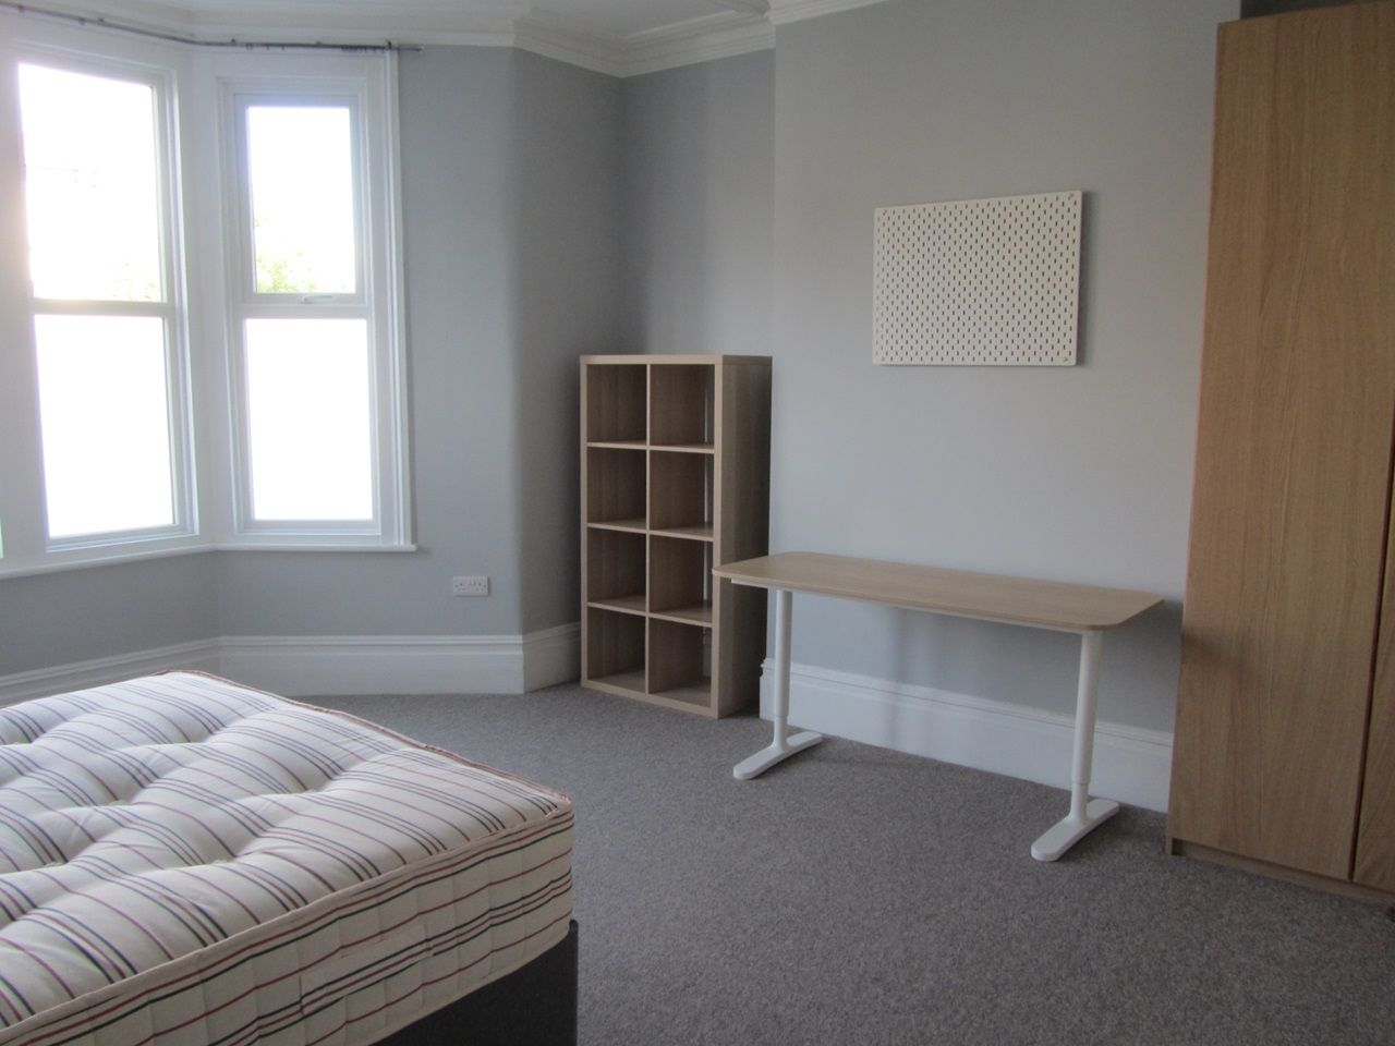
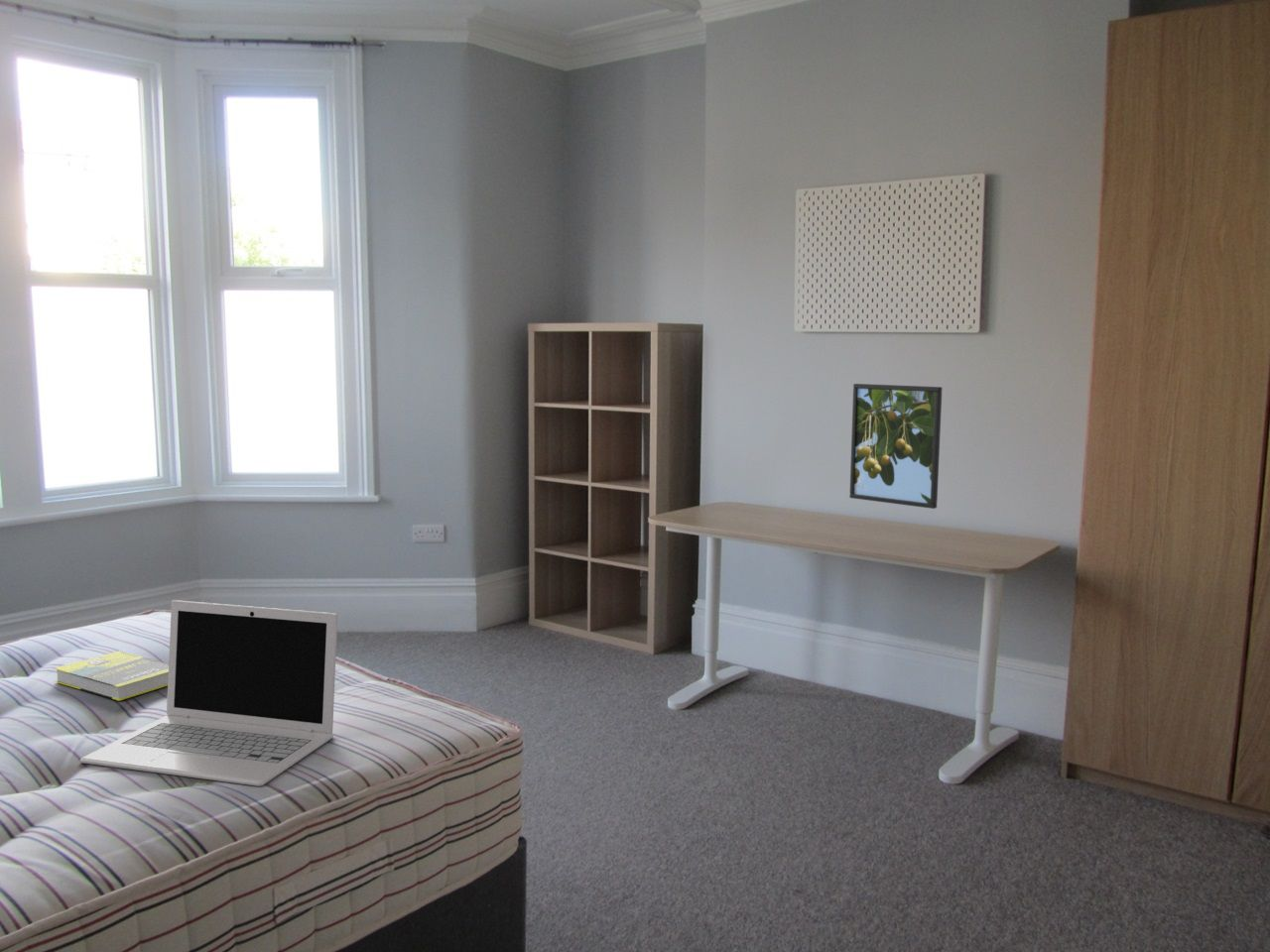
+ laptop [79,599,338,787]
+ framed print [848,383,944,510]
+ book [54,651,169,702]
